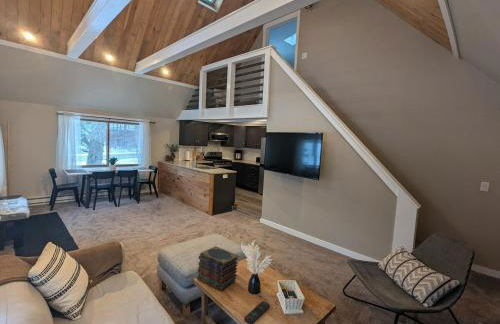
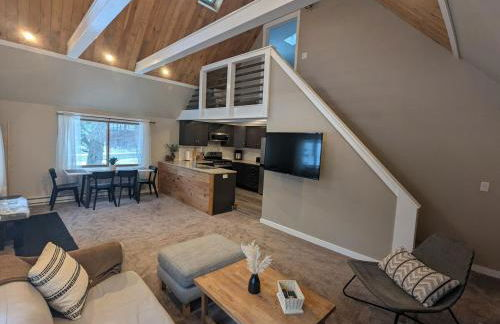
- book stack [196,245,239,292]
- remote control [243,300,271,324]
